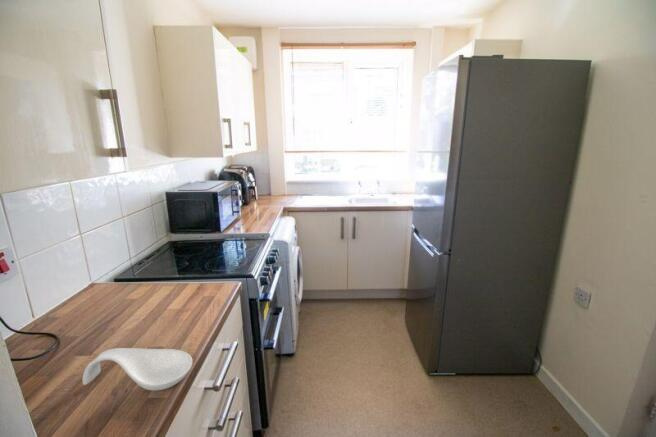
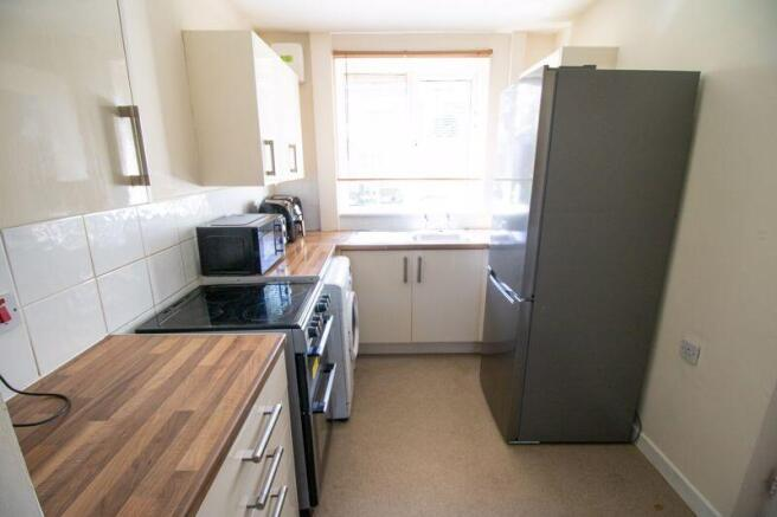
- spoon rest [82,347,194,392]
